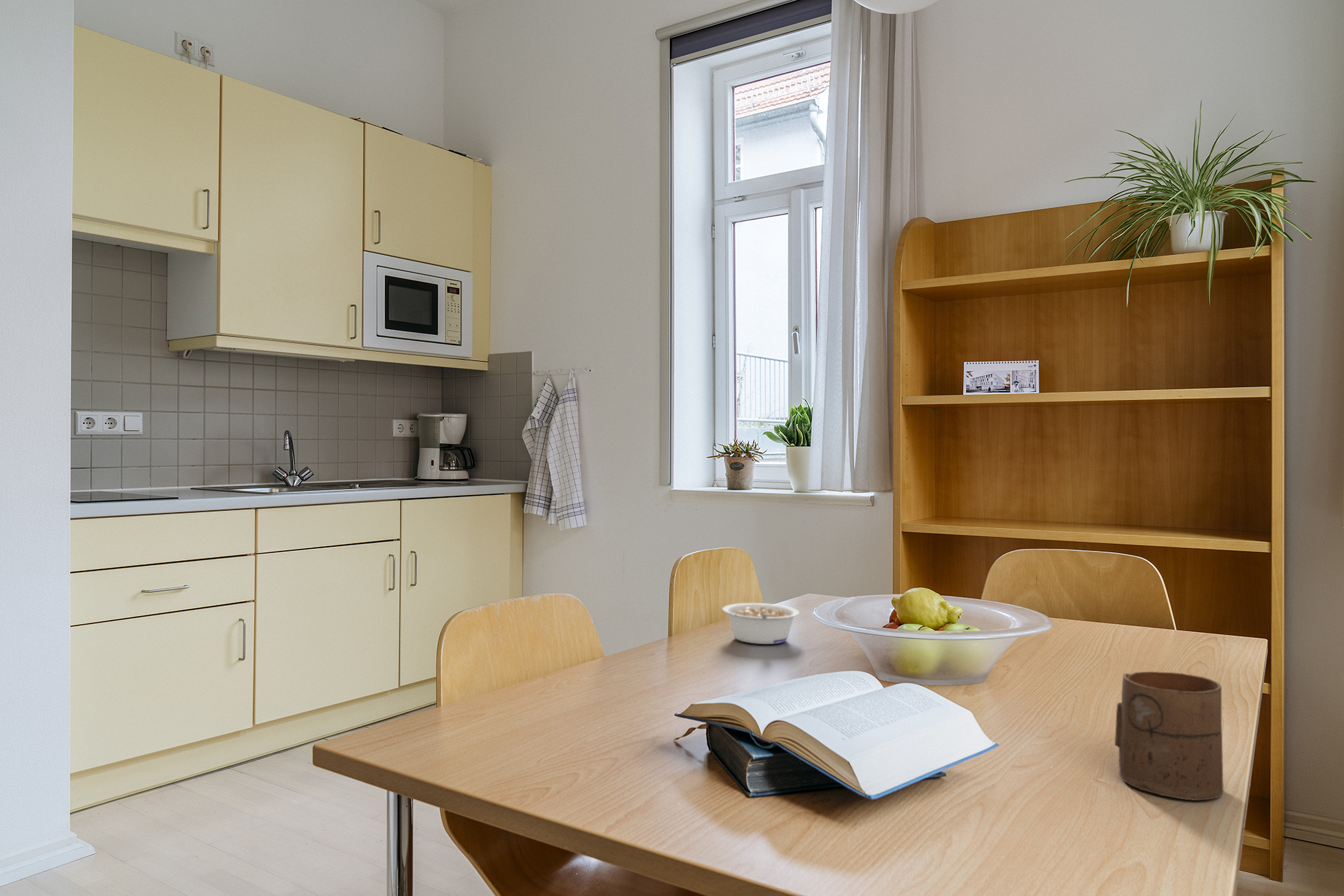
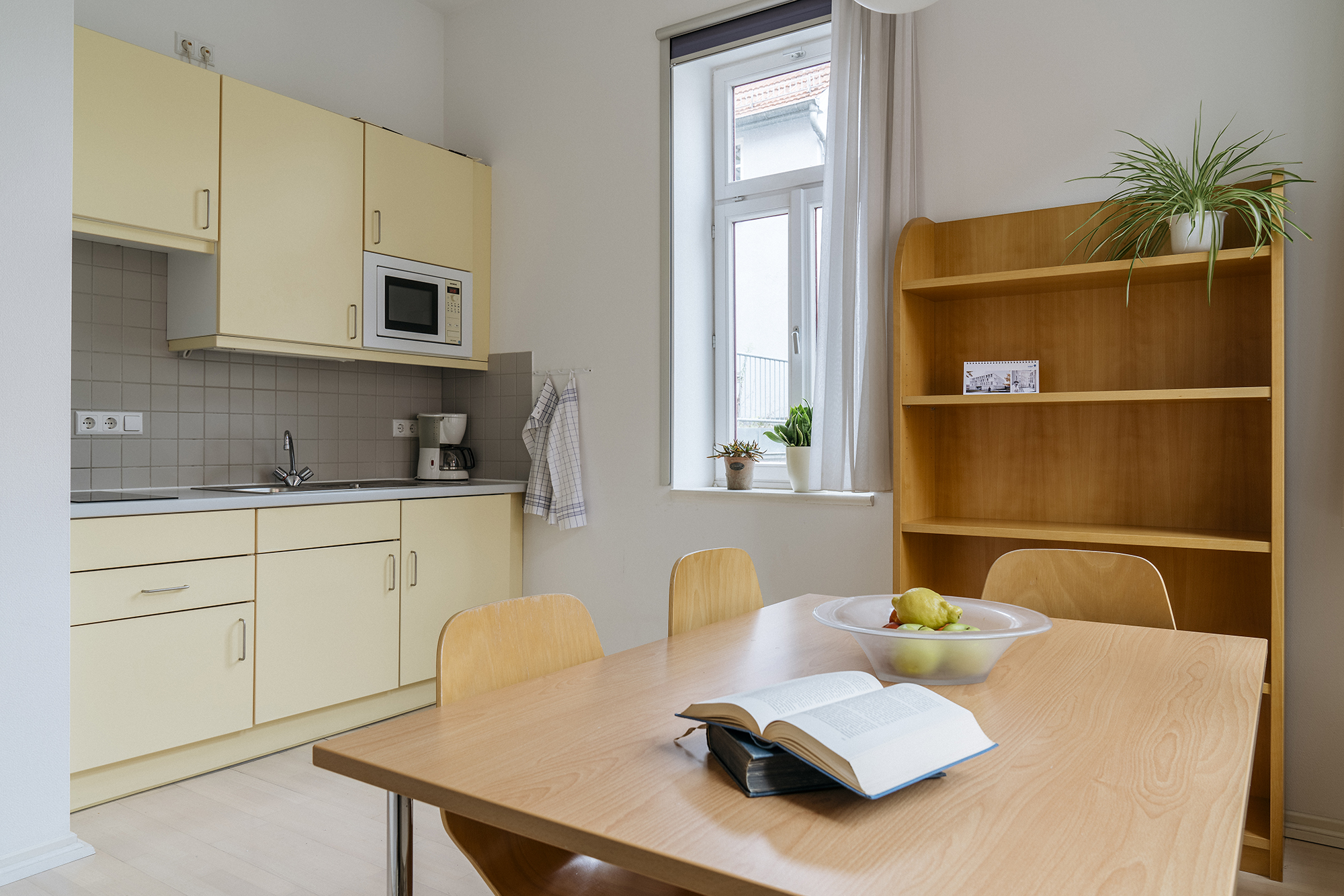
- legume [722,602,800,645]
- cup [1114,671,1224,801]
